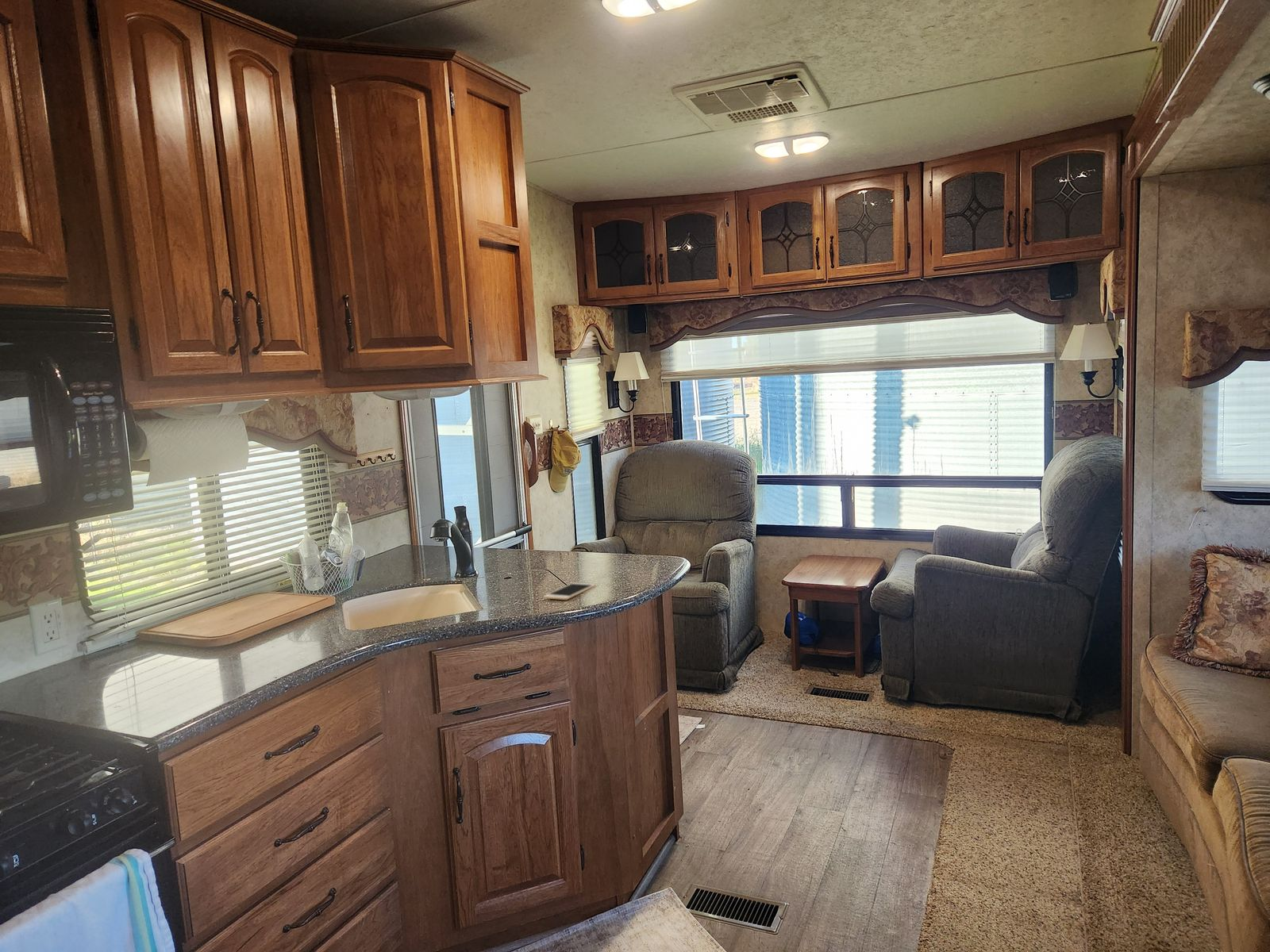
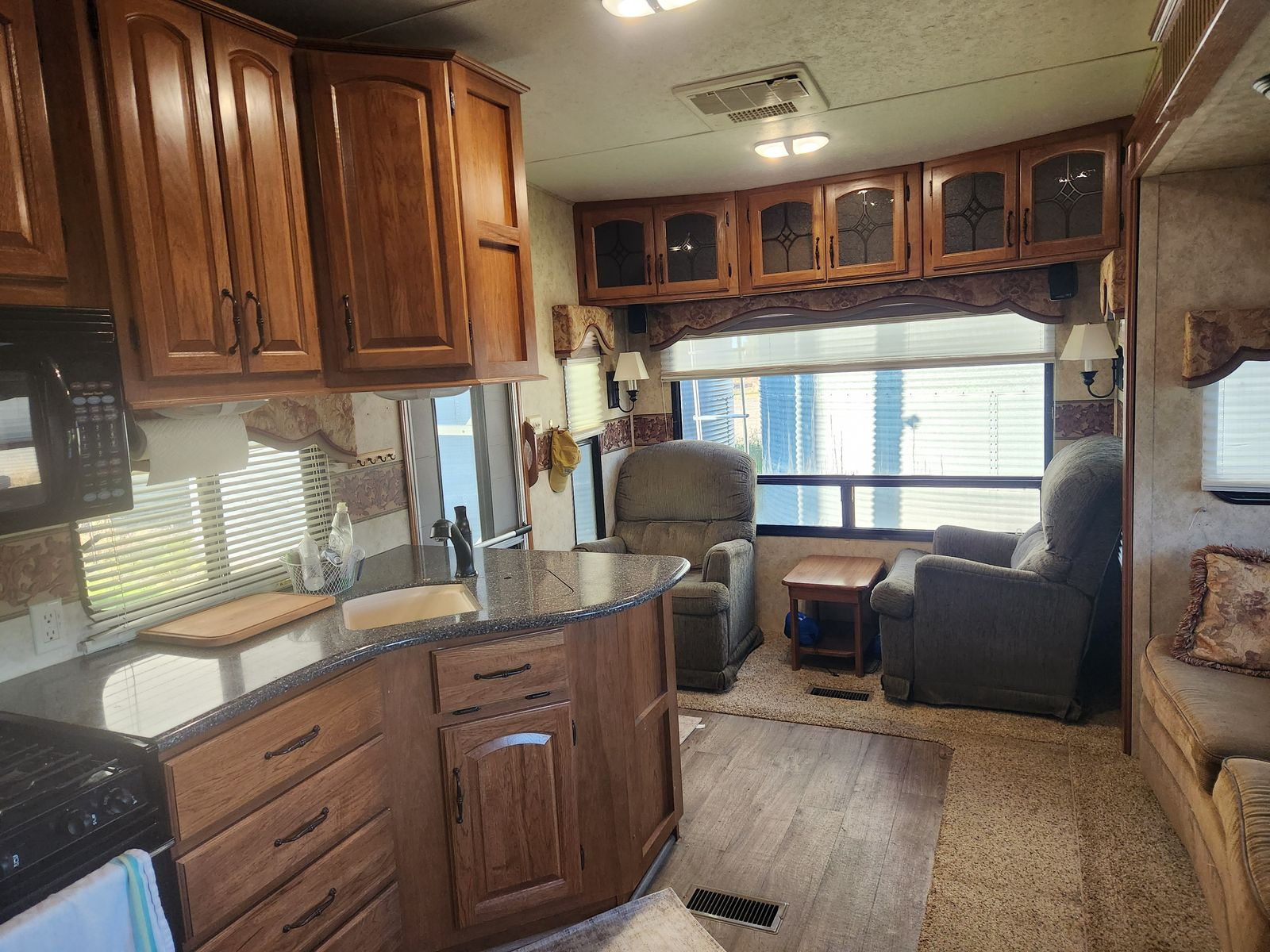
- cell phone [543,582,596,601]
